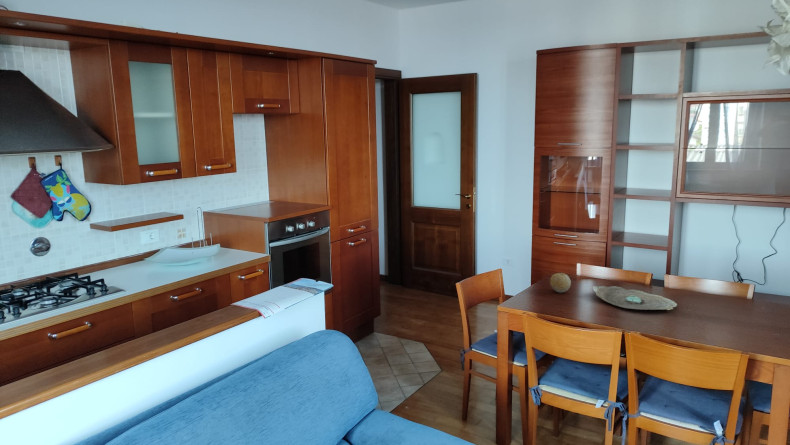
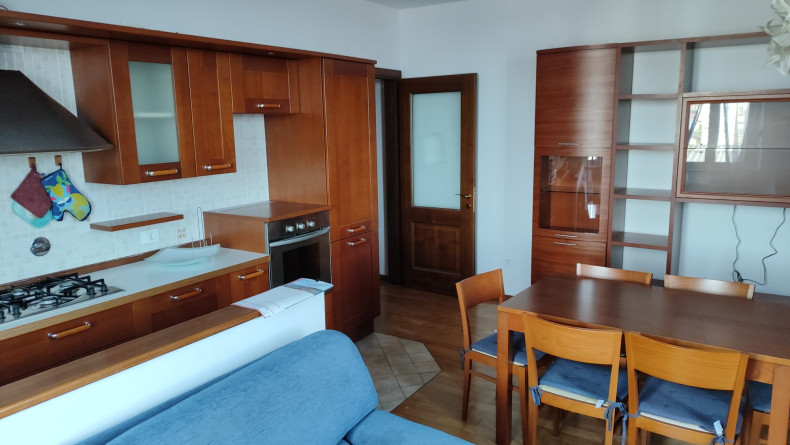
- decorative bowl [592,285,678,311]
- fruit [549,272,572,294]
